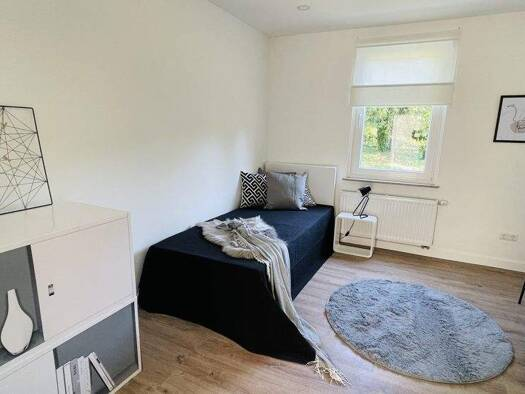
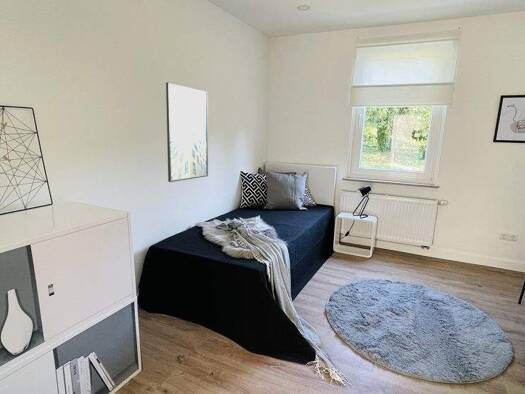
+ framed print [165,81,209,183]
